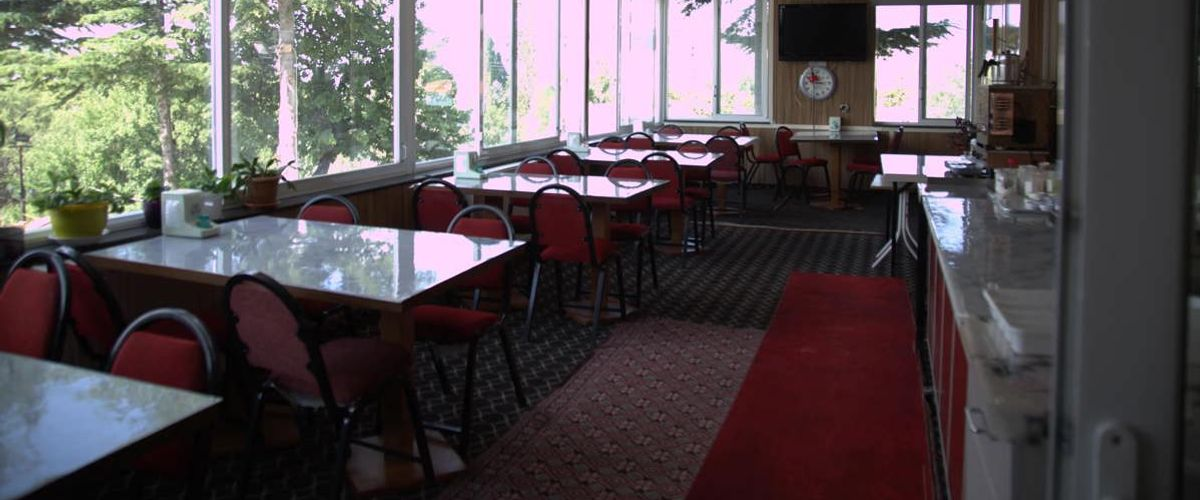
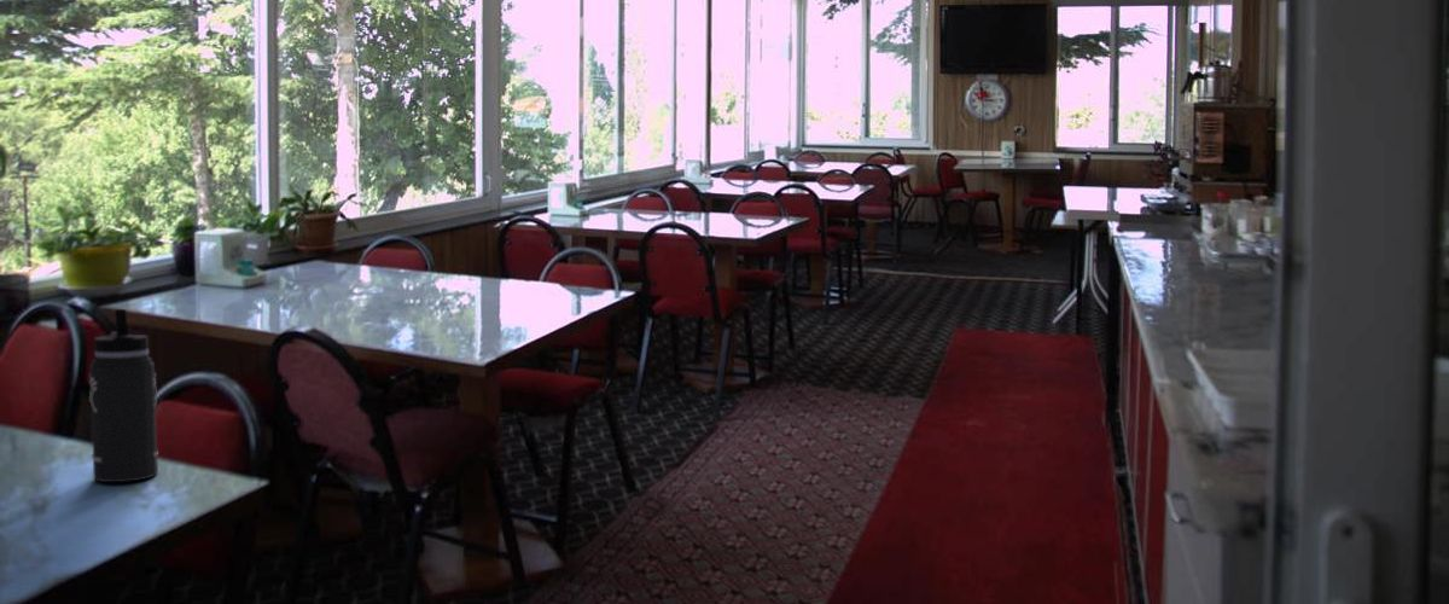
+ thermos bottle [88,308,159,483]
